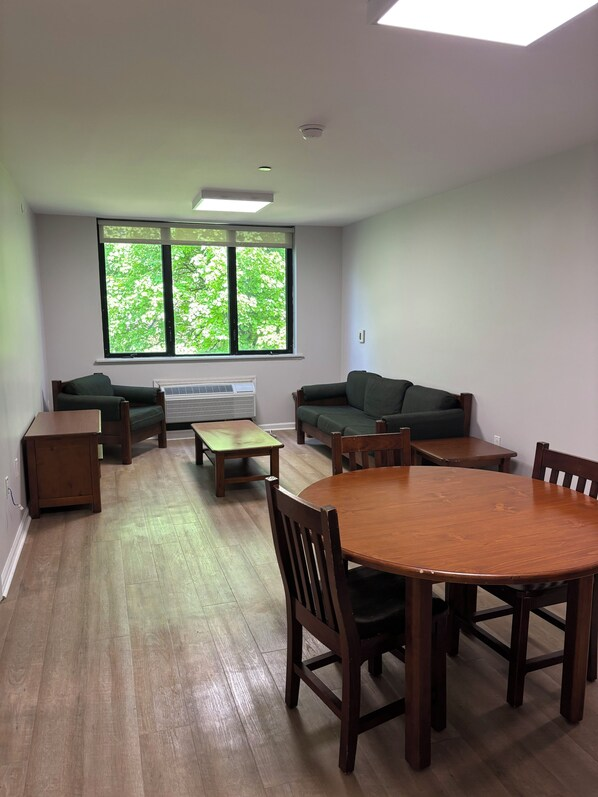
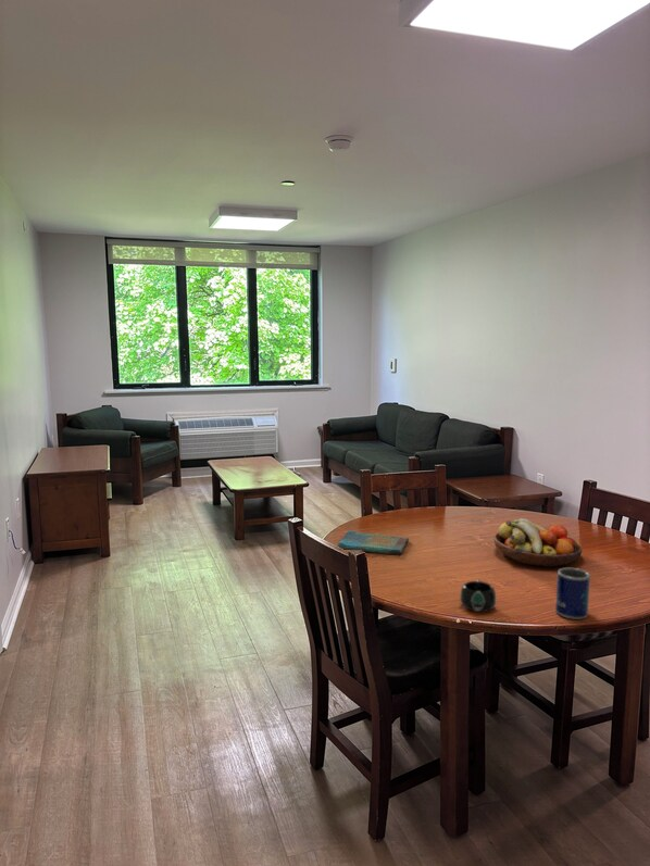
+ mug [459,578,497,613]
+ fruit bowl [493,517,584,568]
+ dish towel [336,529,410,556]
+ mug [554,566,591,620]
